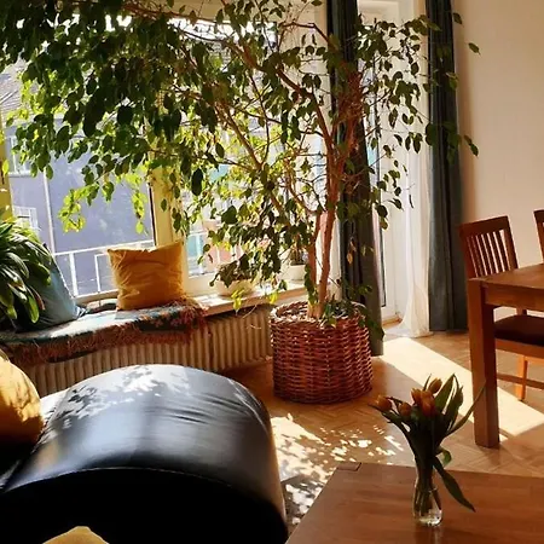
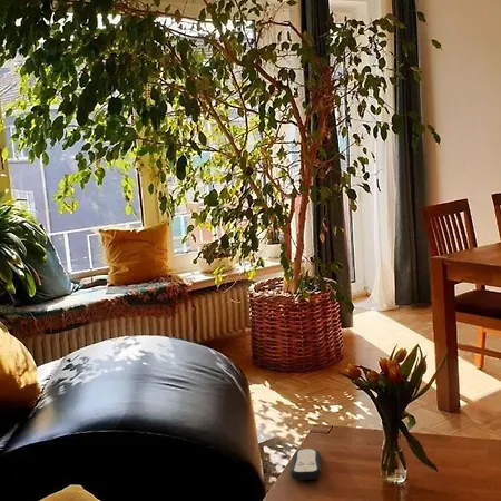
+ remote control [289,448,322,481]
